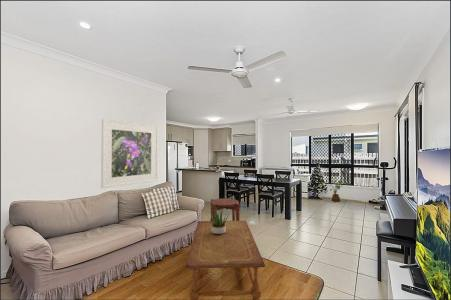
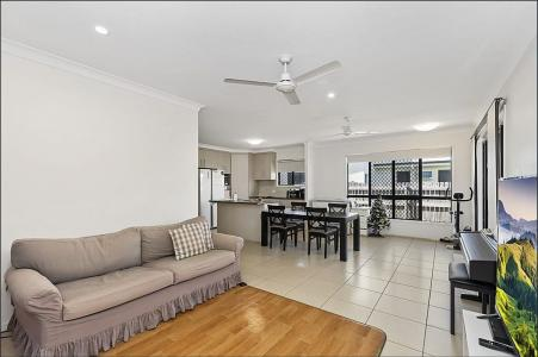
- house plant [327,179,348,202]
- potted plant [206,207,232,234]
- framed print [100,118,159,189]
- side table [209,198,241,221]
- coffee table [185,220,266,300]
